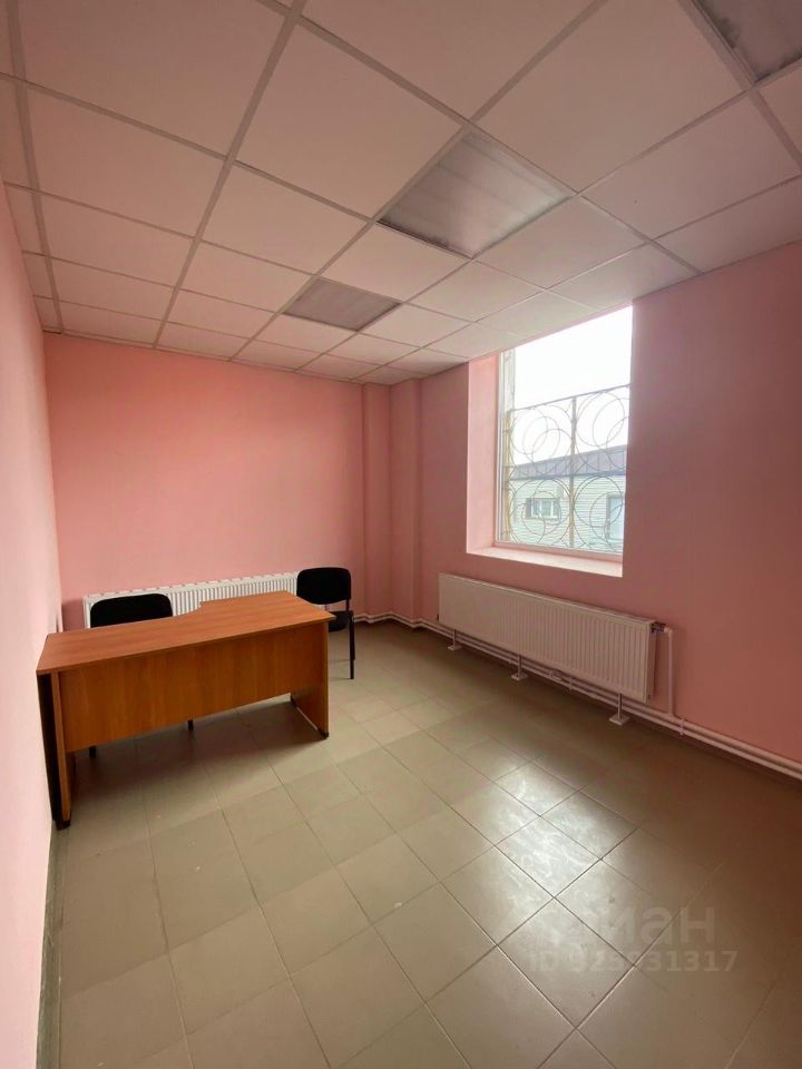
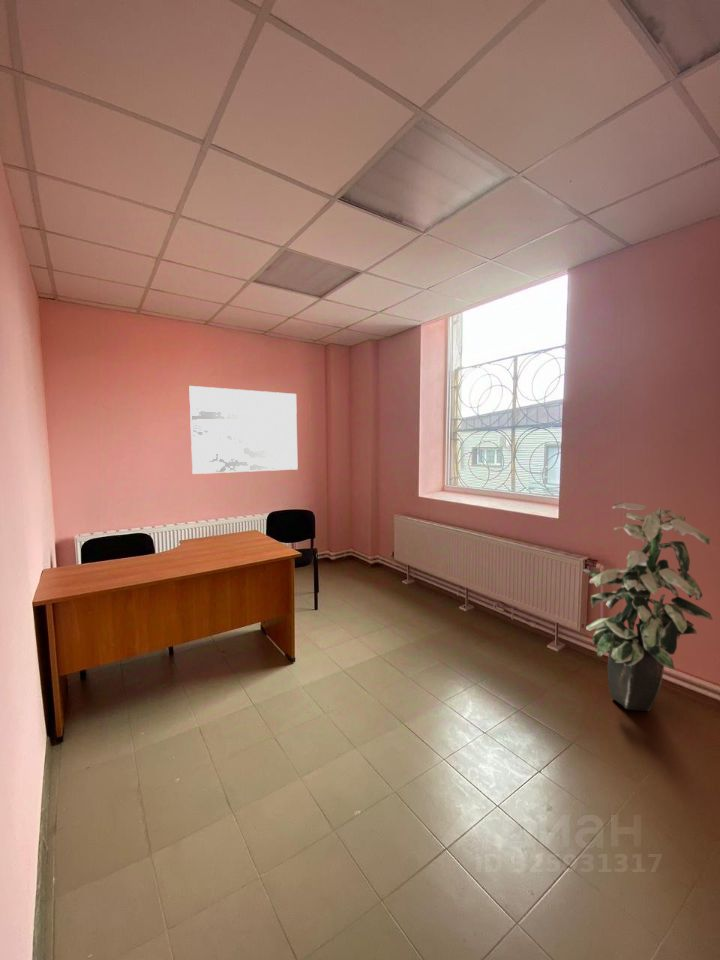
+ indoor plant [582,502,714,712]
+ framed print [188,385,299,475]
